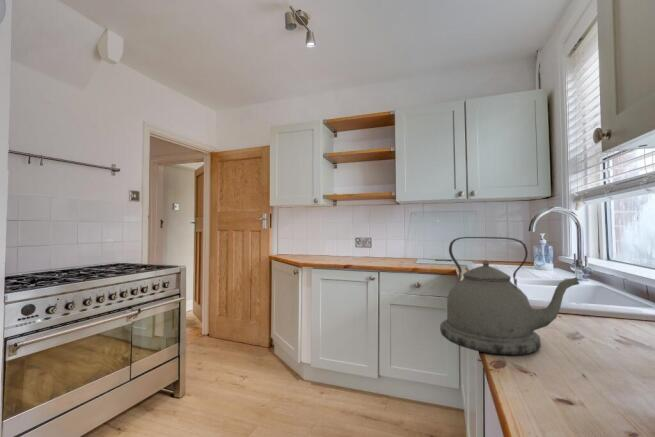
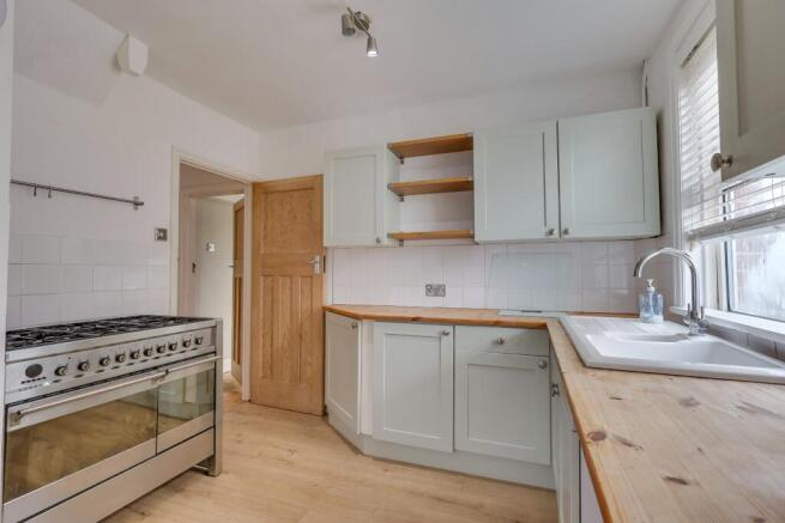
- kettle [439,236,580,356]
